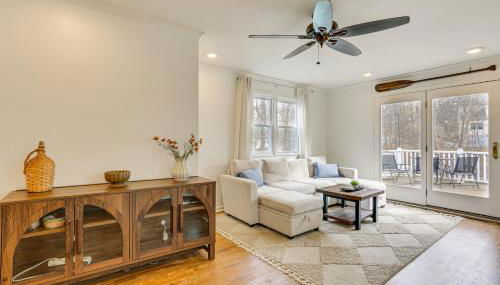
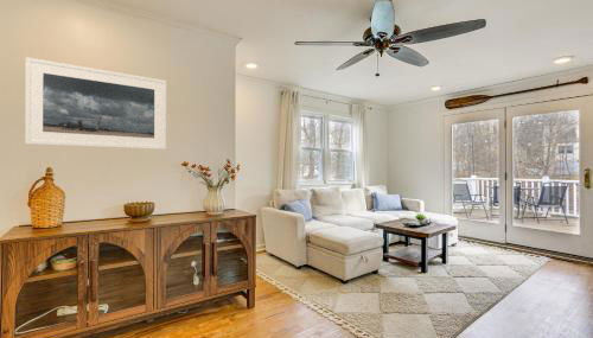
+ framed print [24,56,167,151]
